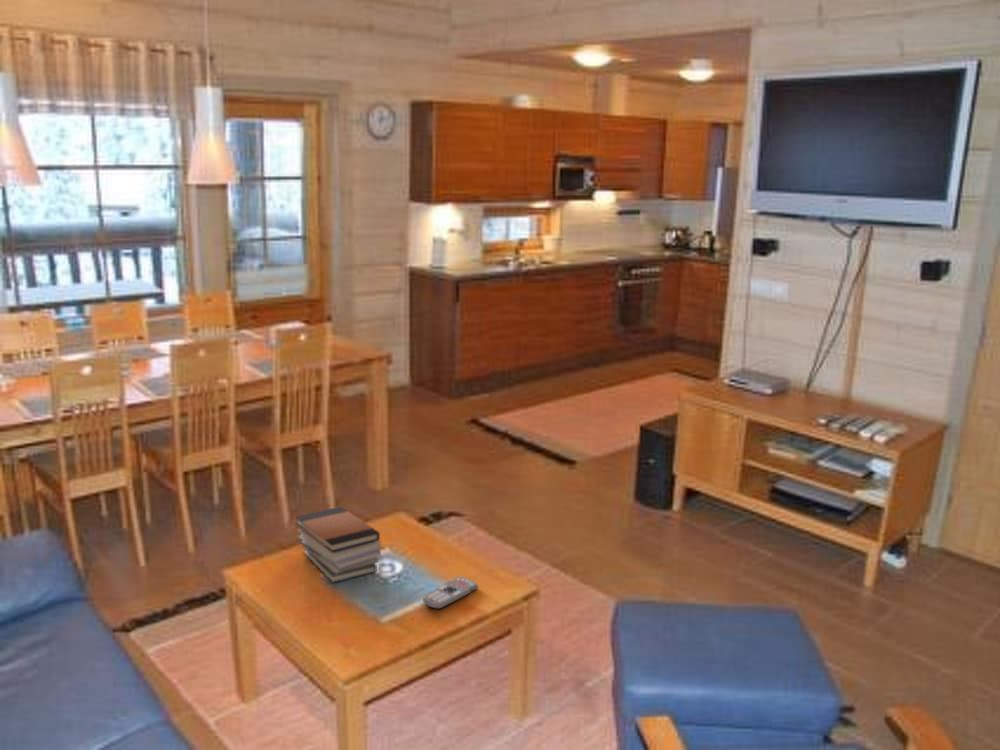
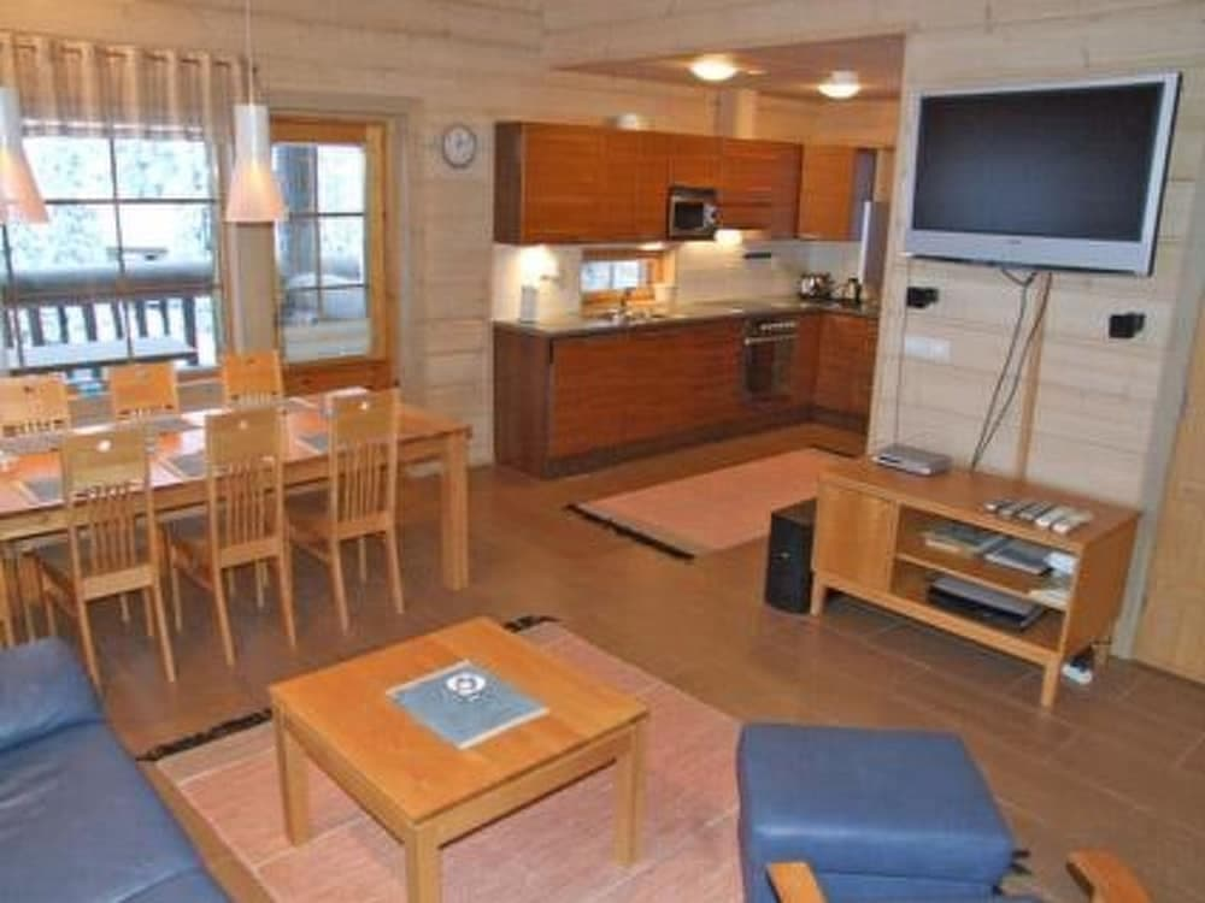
- remote control [422,576,479,610]
- book stack [294,506,382,584]
